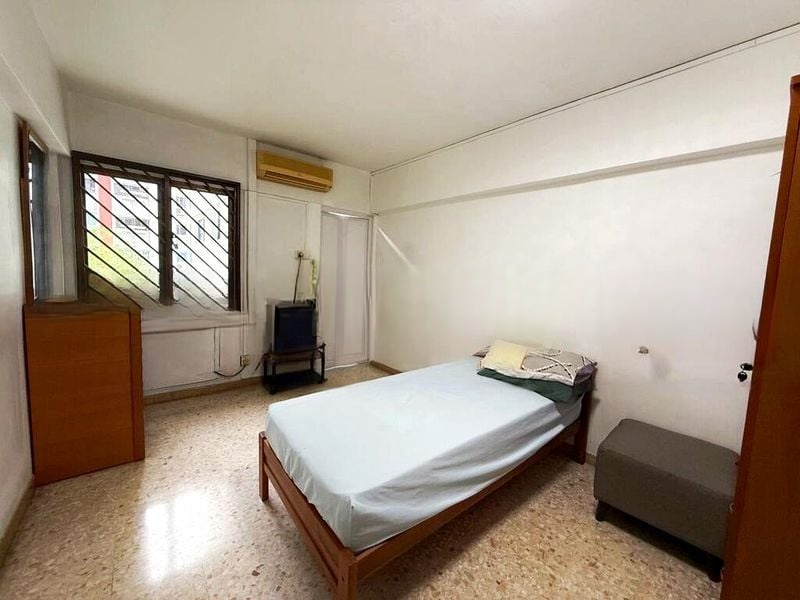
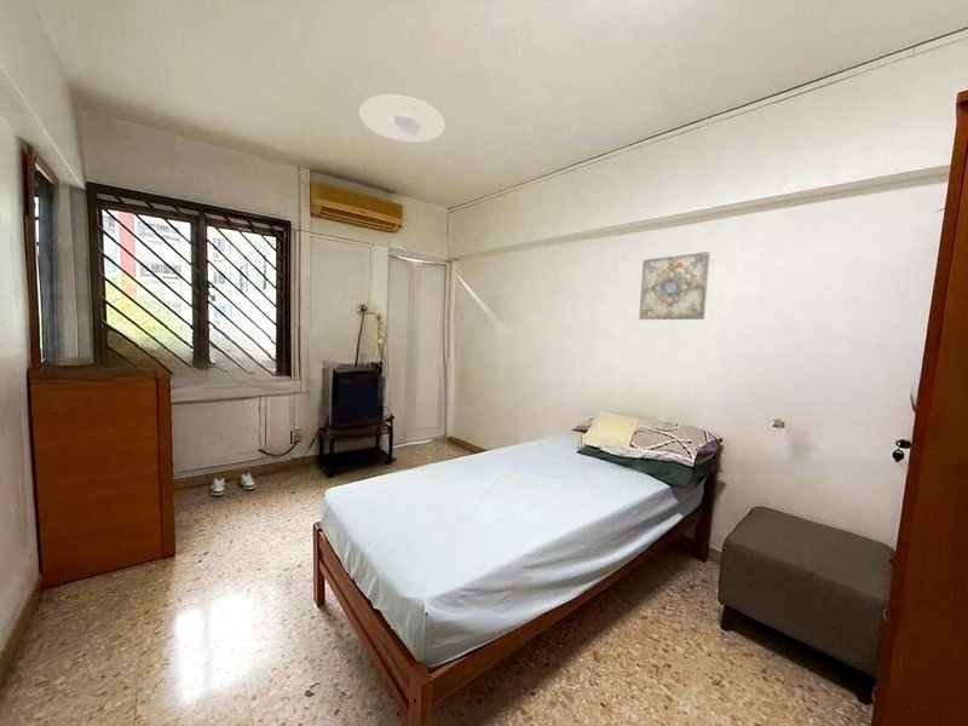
+ ceiling light [358,93,446,144]
+ shoe [211,472,258,497]
+ wall art [638,250,711,321]
